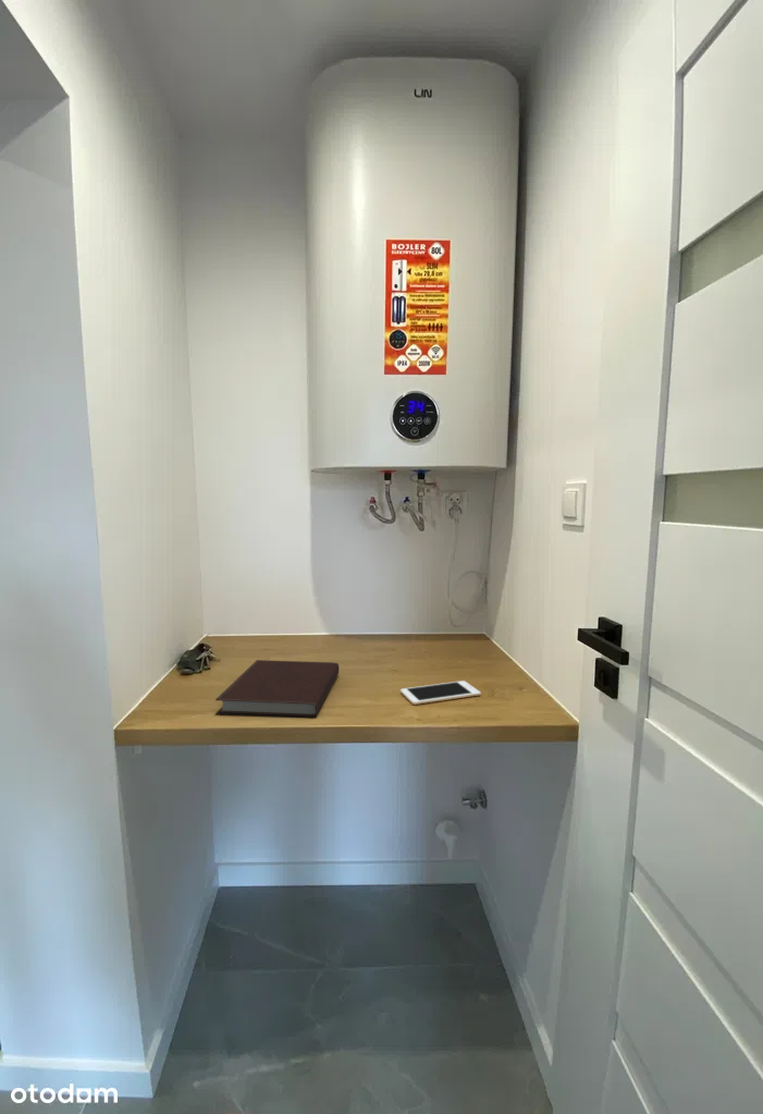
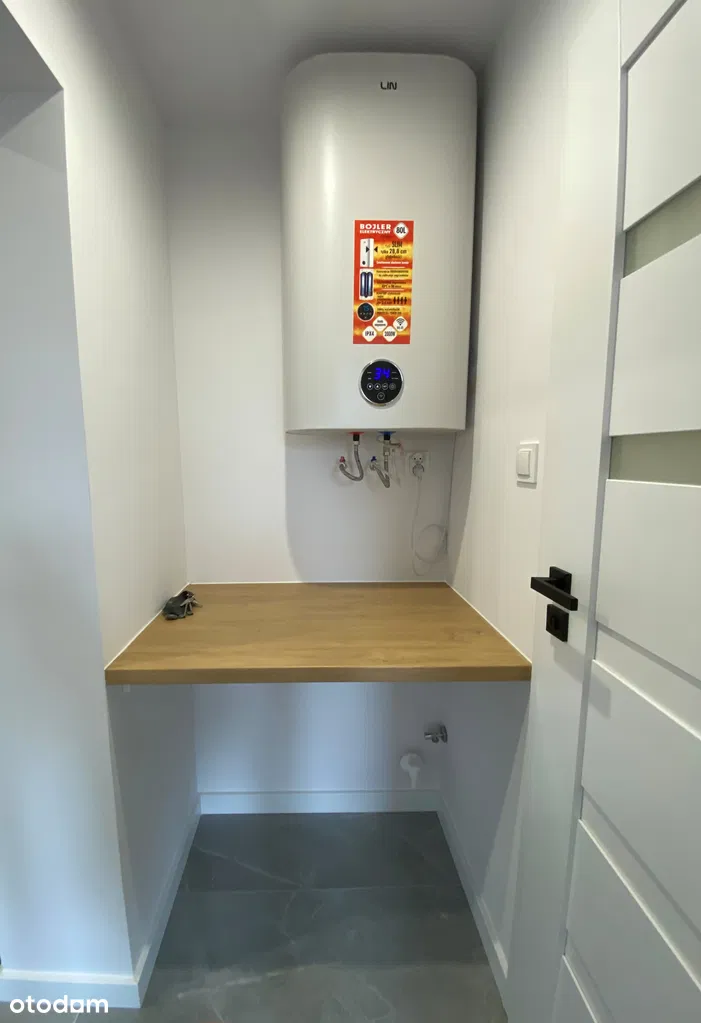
- cell phone [399,680,482,706]
- notebook [214,659,340,719]
